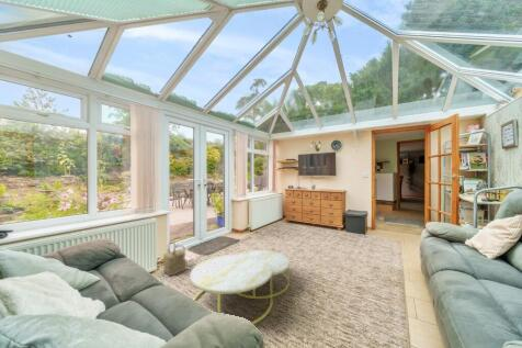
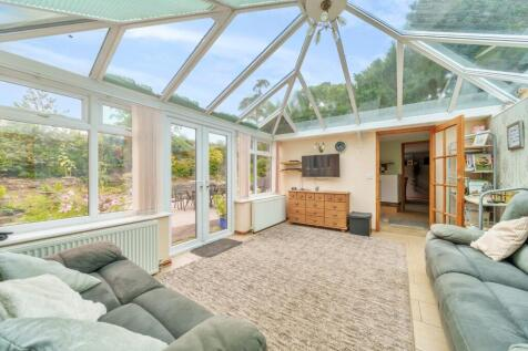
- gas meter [161,240,189,277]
- coffee table [189,249,291,325]
